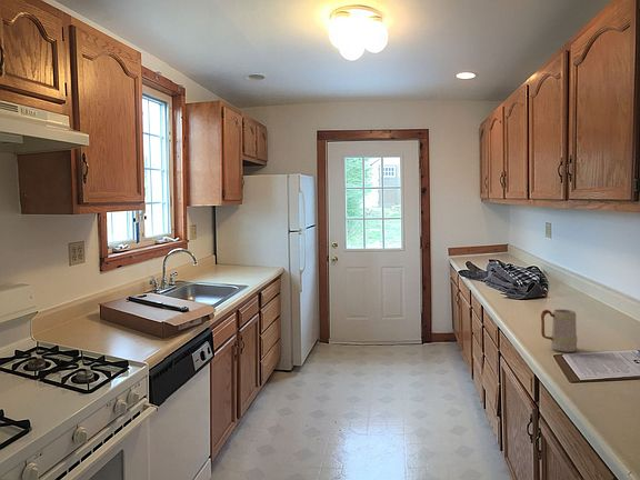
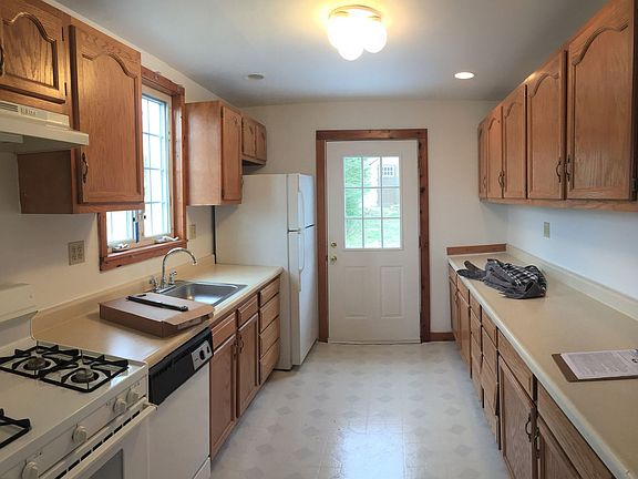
- mug [540,308,578,353]
